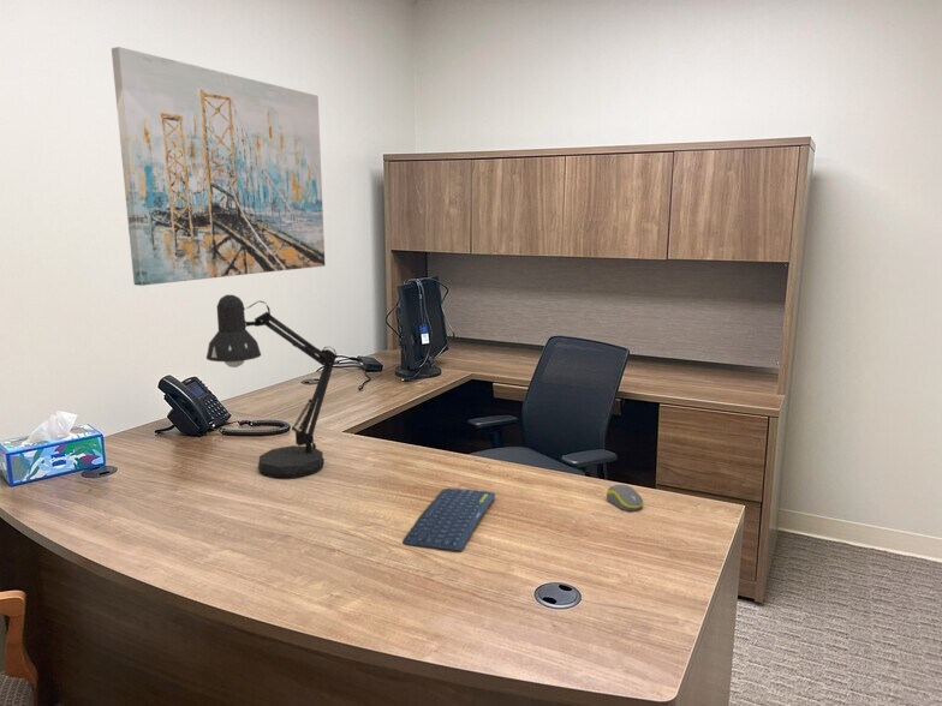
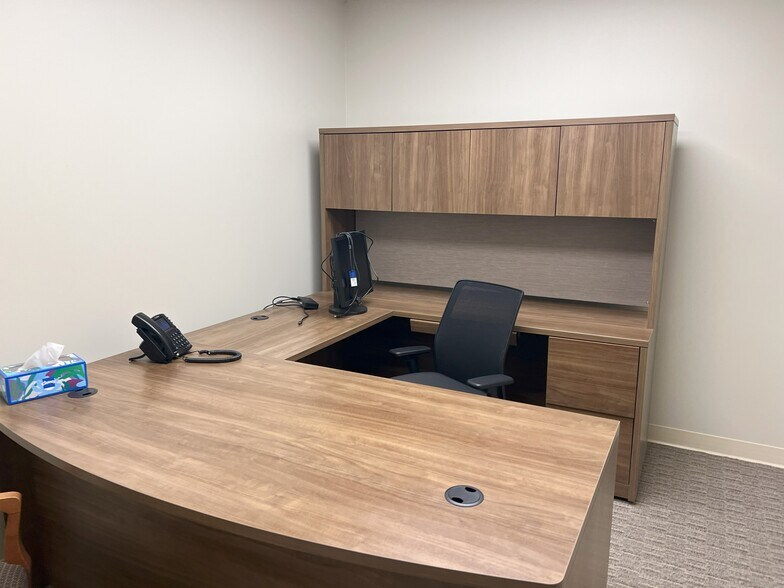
- computer mouse [606,484,645,511]
- wall art [111,46,326,287]
- desk lamp [205,294,339,479]
- keyboard [401,486,496,552]
